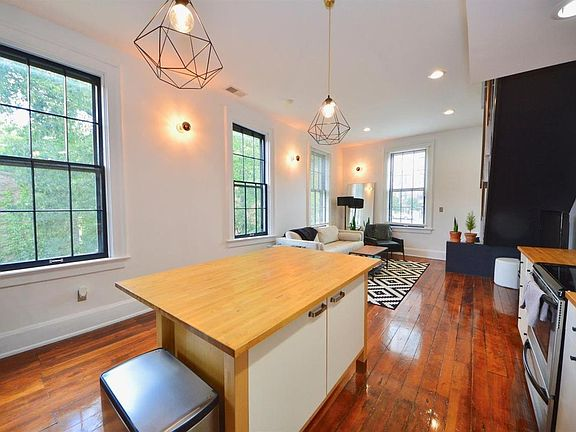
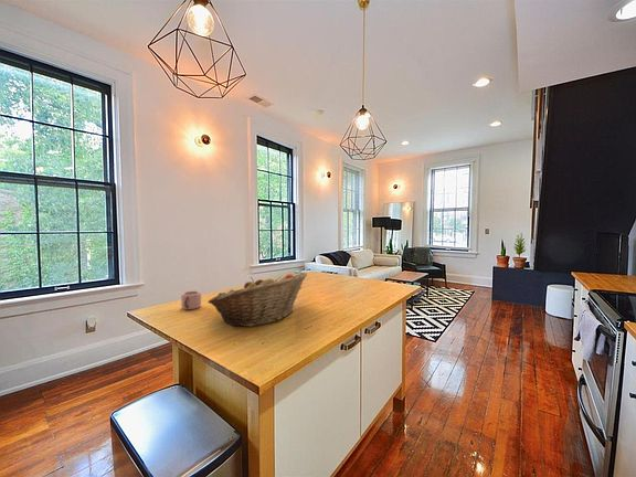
+ mug [180,289,202,310]
+ fruit basket [206,272,308,328]
